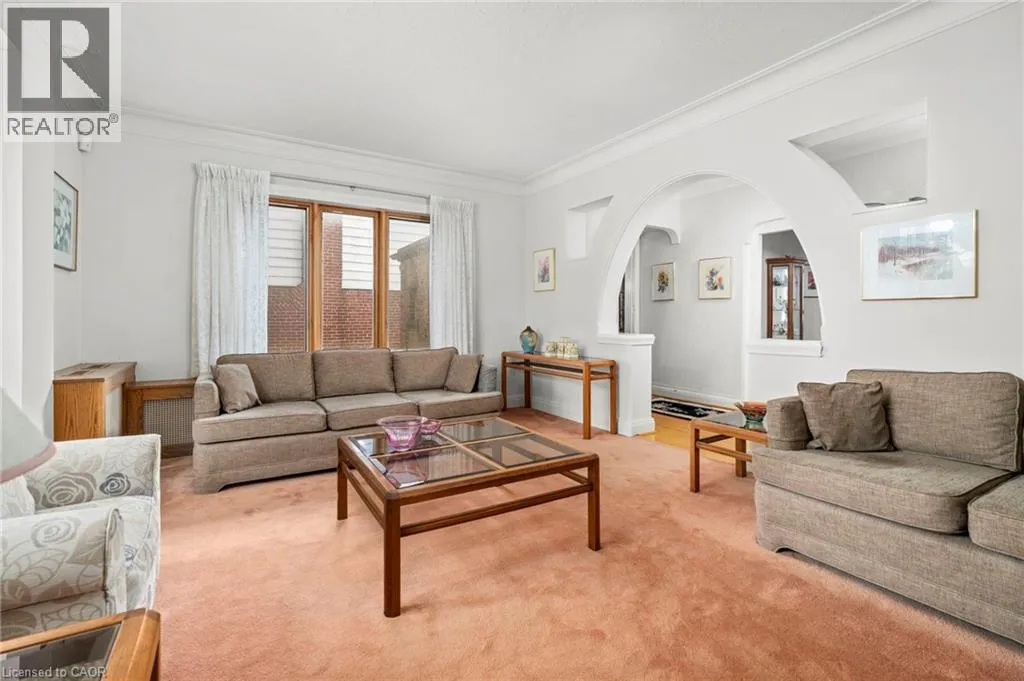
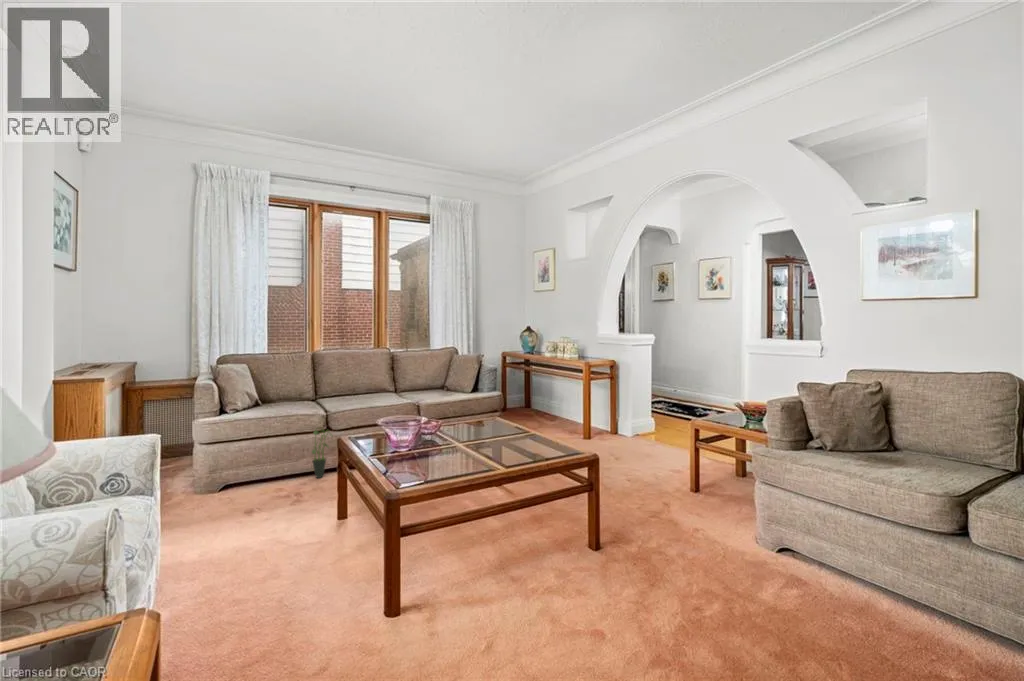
+ potted plant [311,426,333,479]
